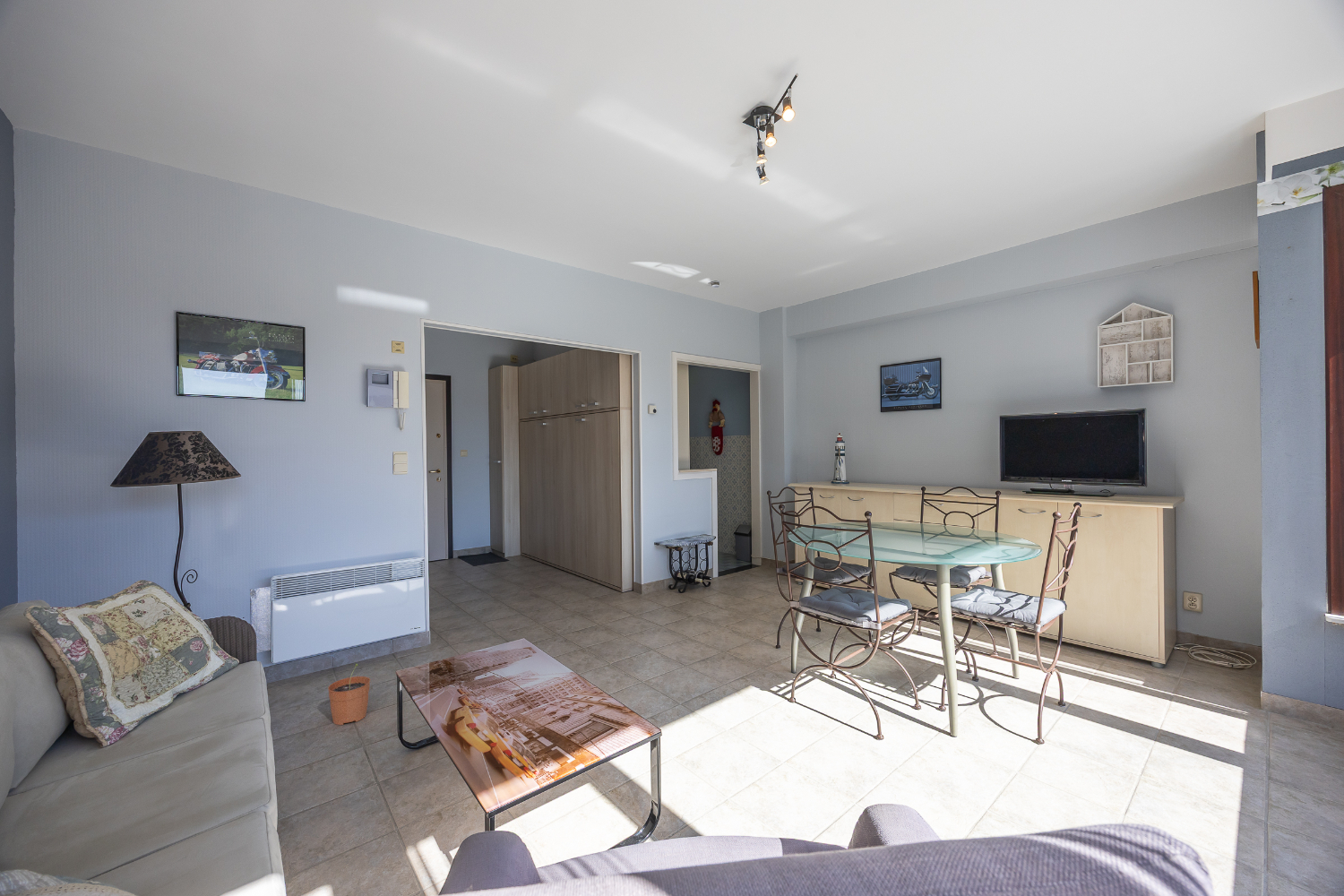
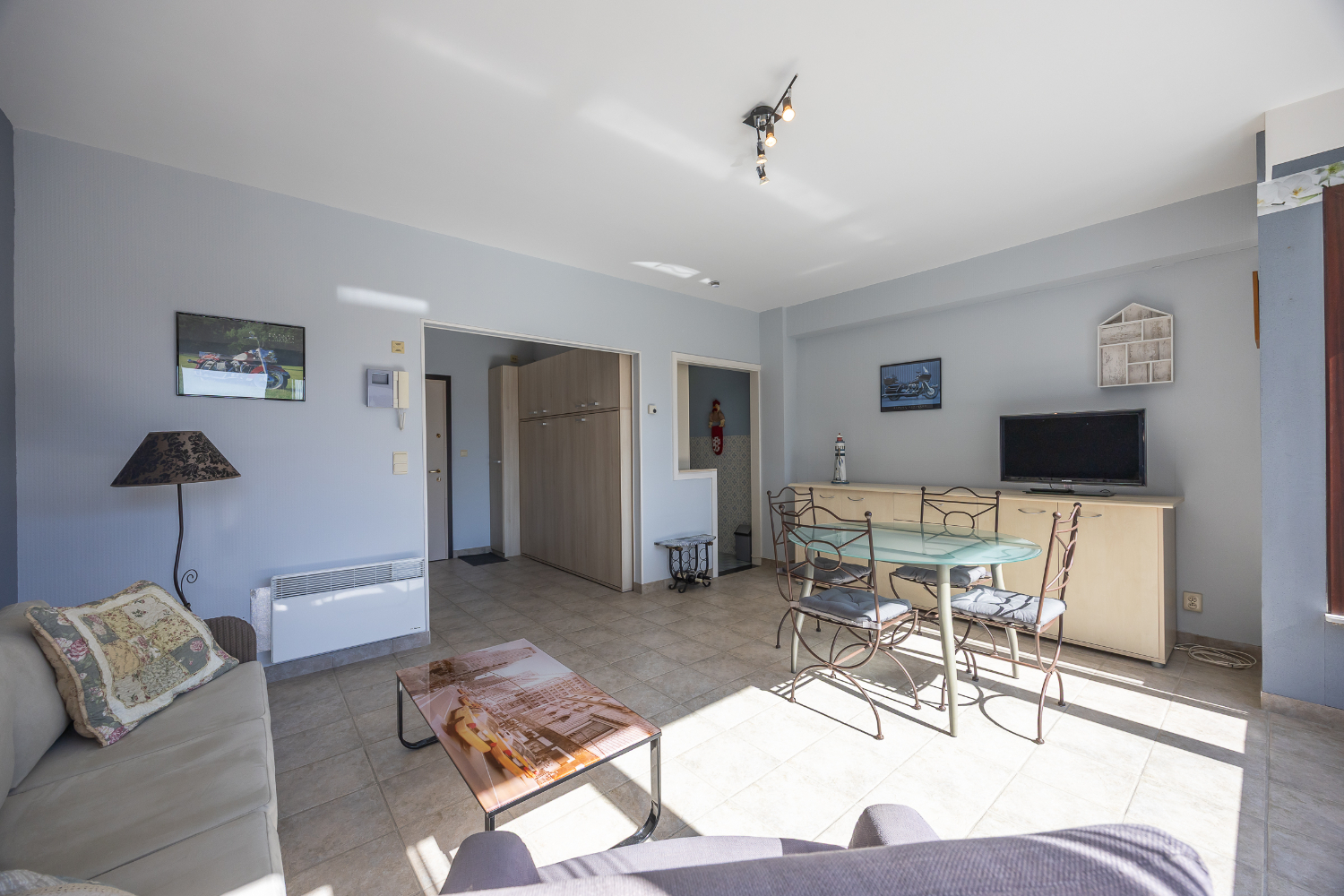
- plant pot [327,663,371,726]
